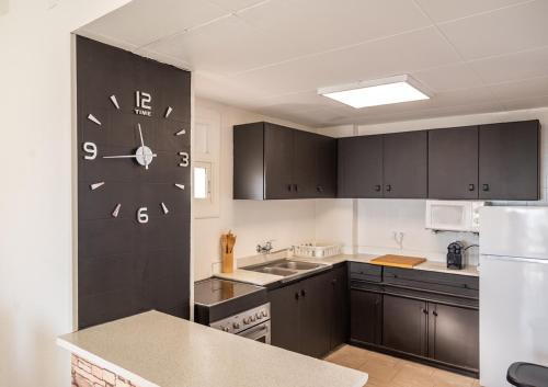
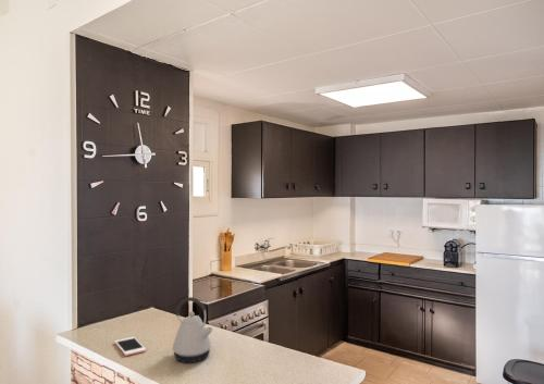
+ kettle [172,296,214,363]
+ cell phone [114,336,147,357]
